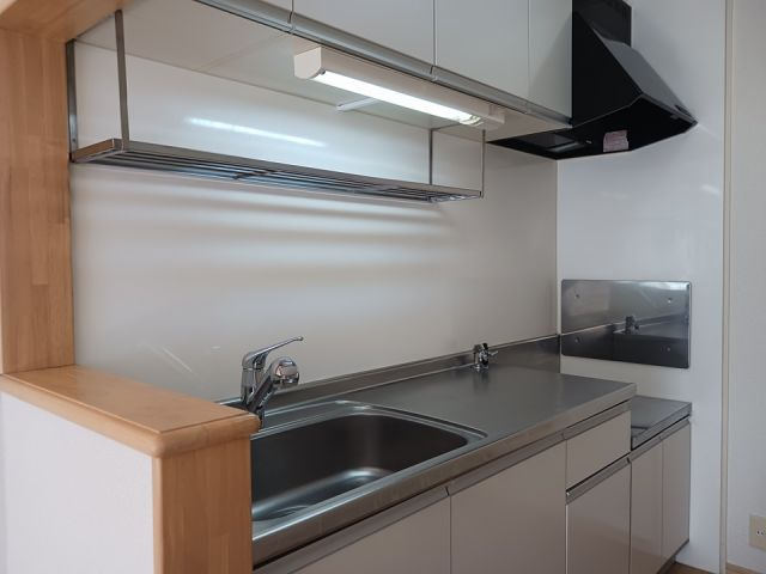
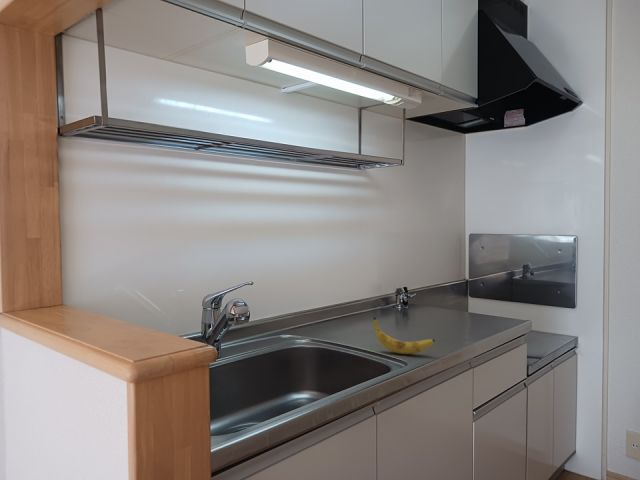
+ banana [373,316,436,355]
